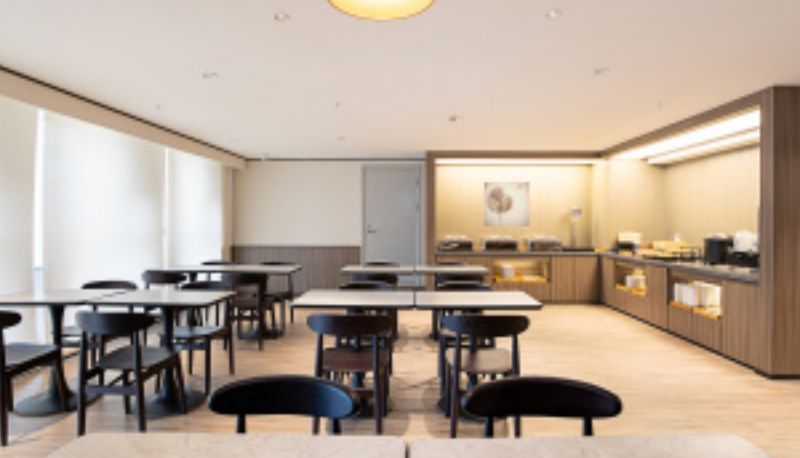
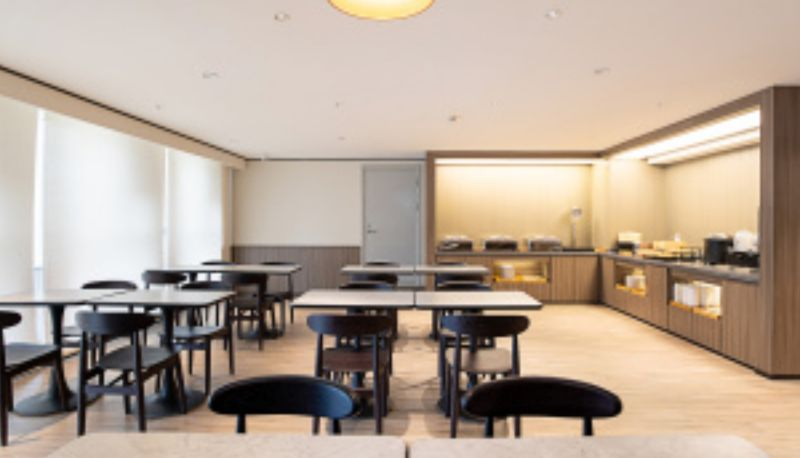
- wall art [483,181,530,228]
